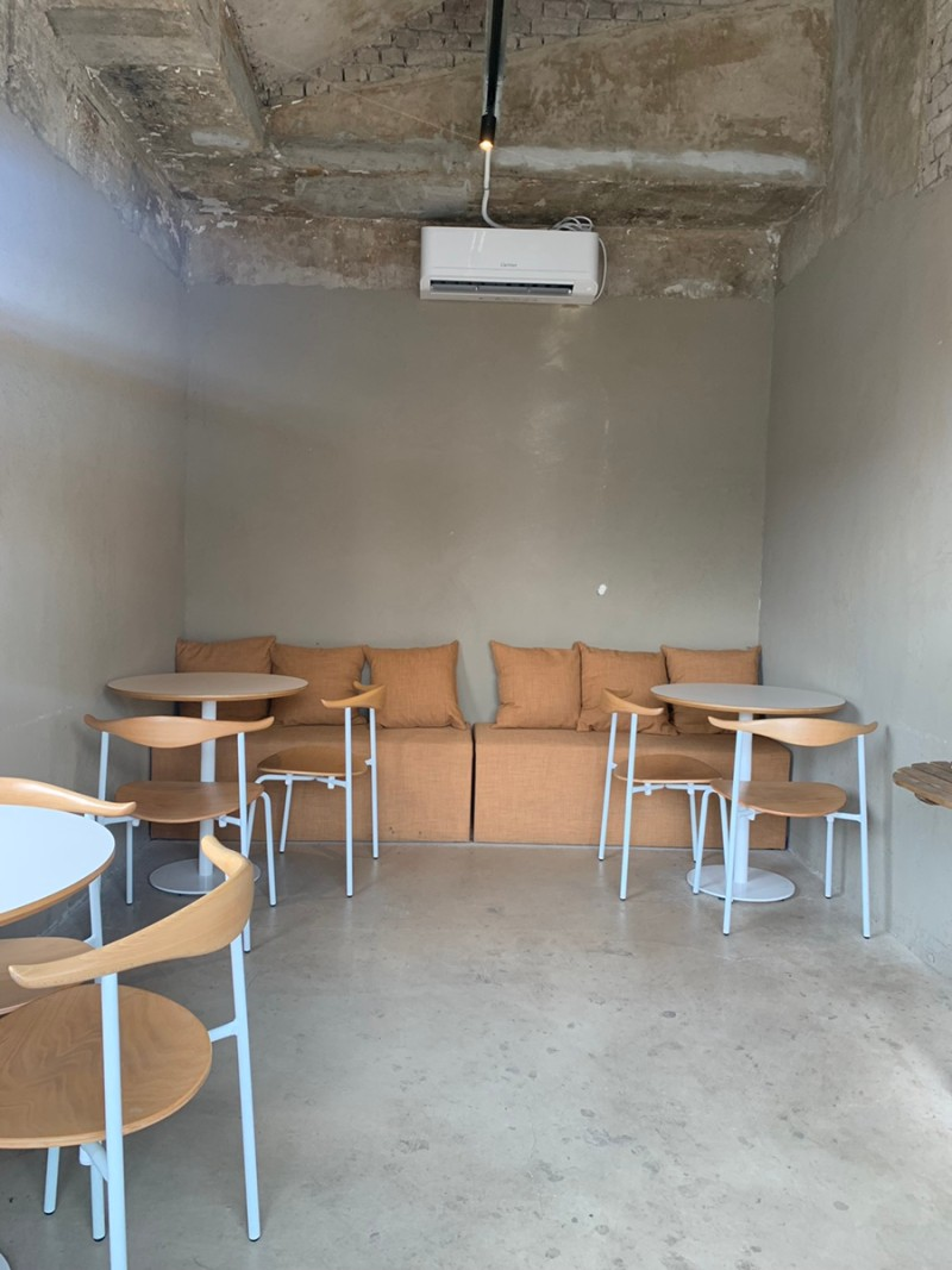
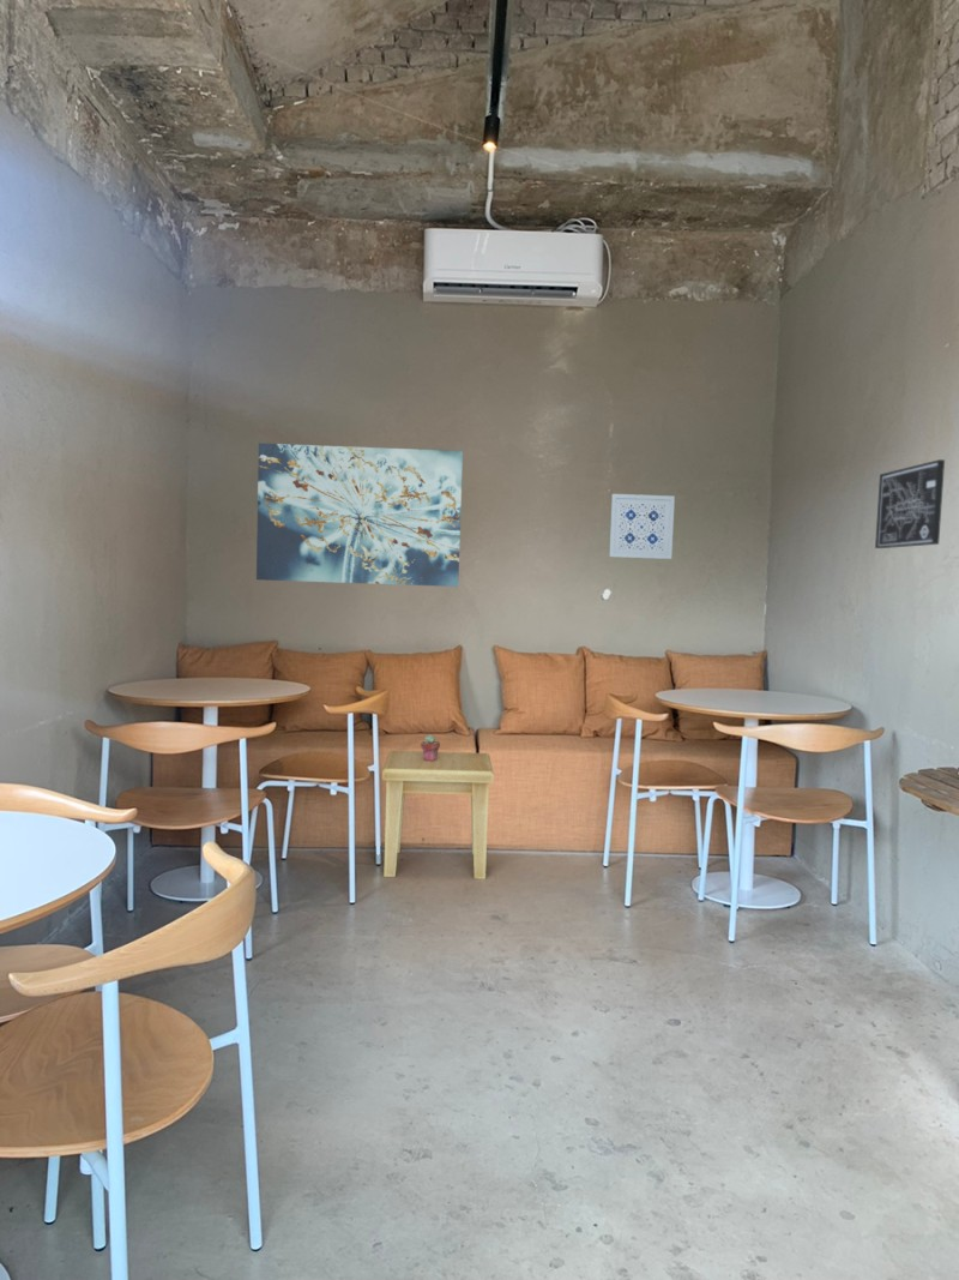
+ wall art [874,458,946,549]
+ wall art [255,441,464,588]
+ potted succulent [420,734,441,761]
+ side table [381,750,495,881]
+ wall art [608,493,676,560]
